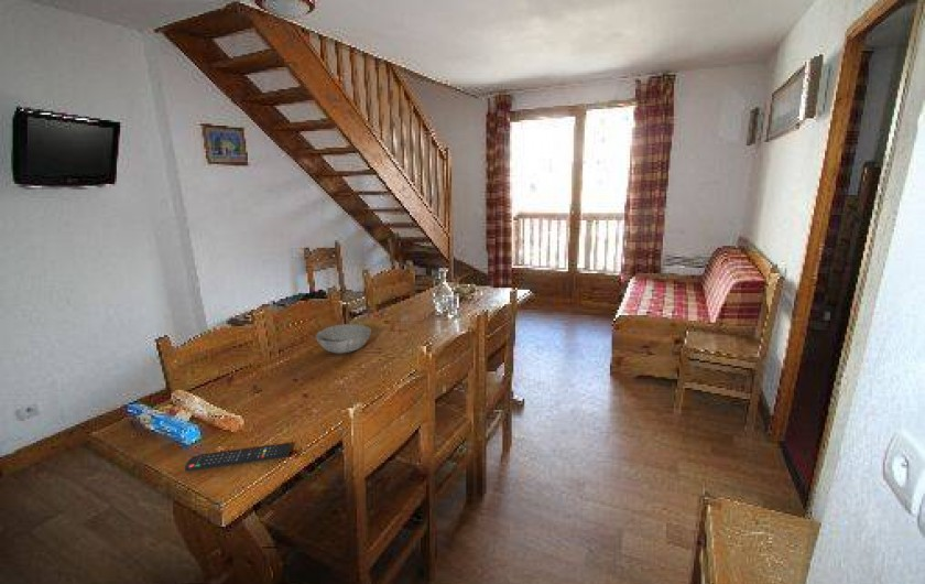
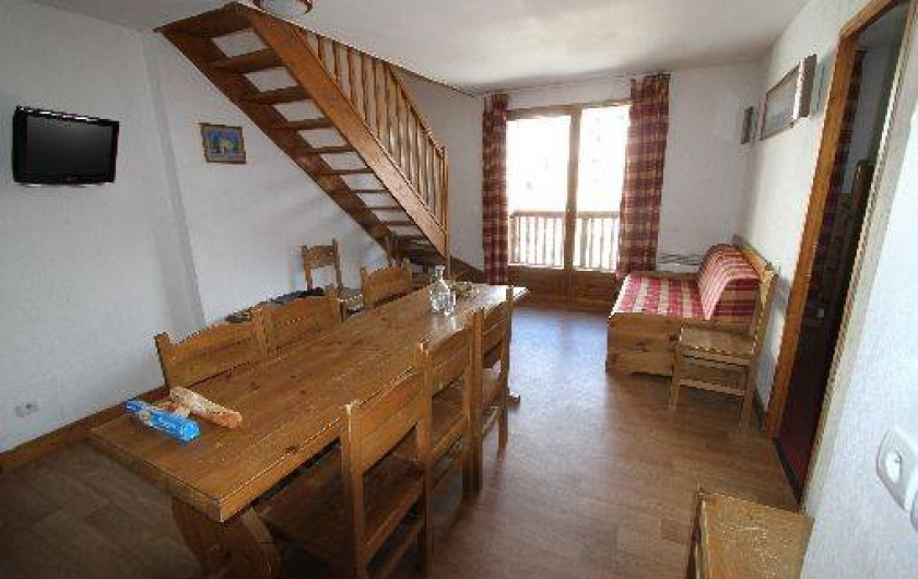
- bowl [315,323,372,355]
- remote control [184,442,292,473]
